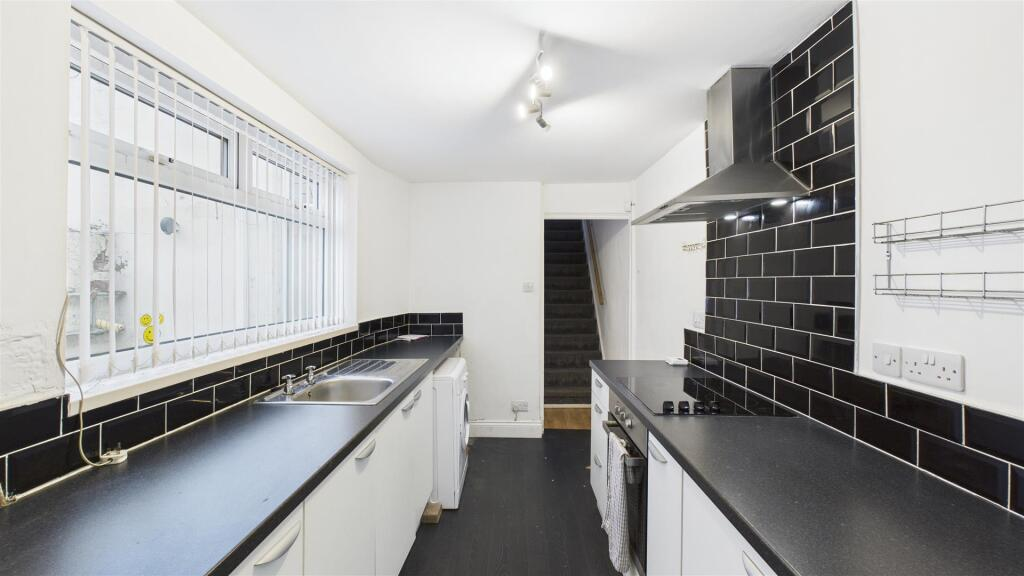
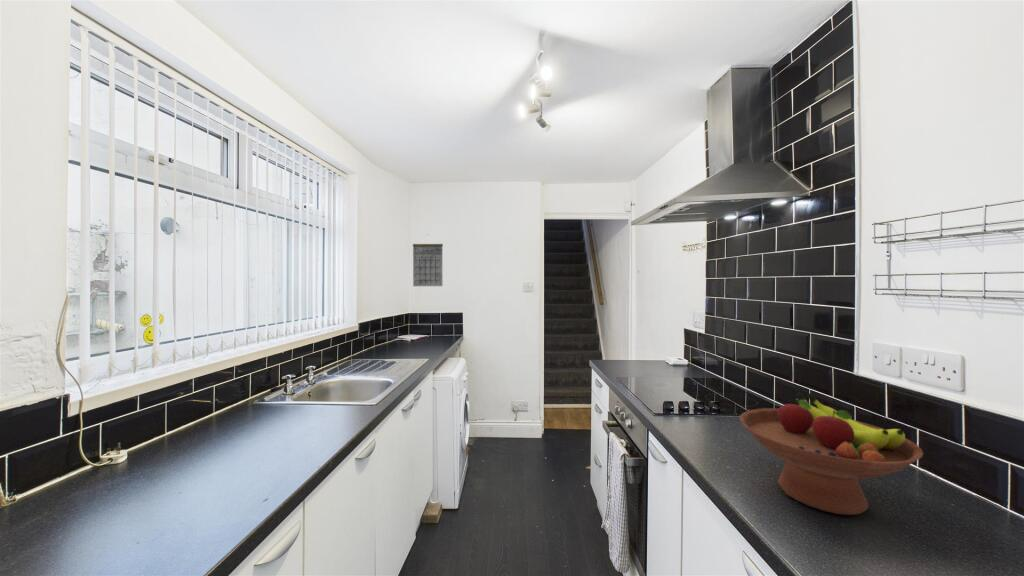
+ fruit bowl [739,391,924,516]
+ calendar [412,233,444,287]
